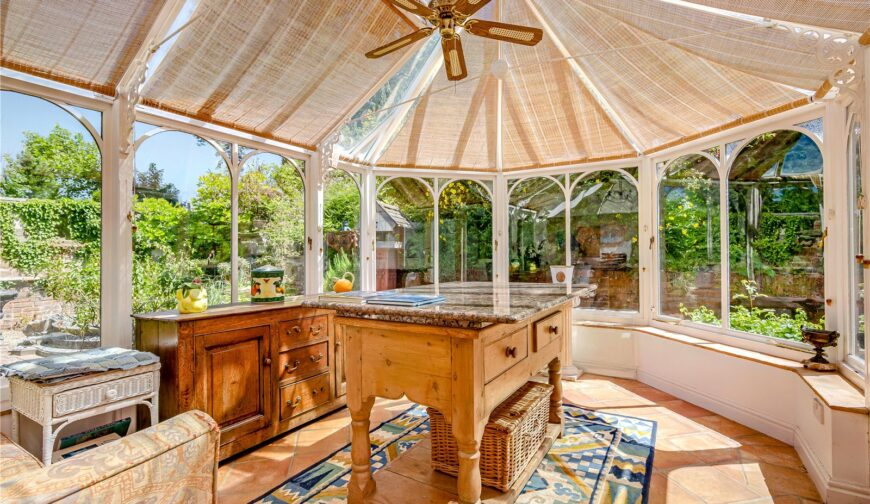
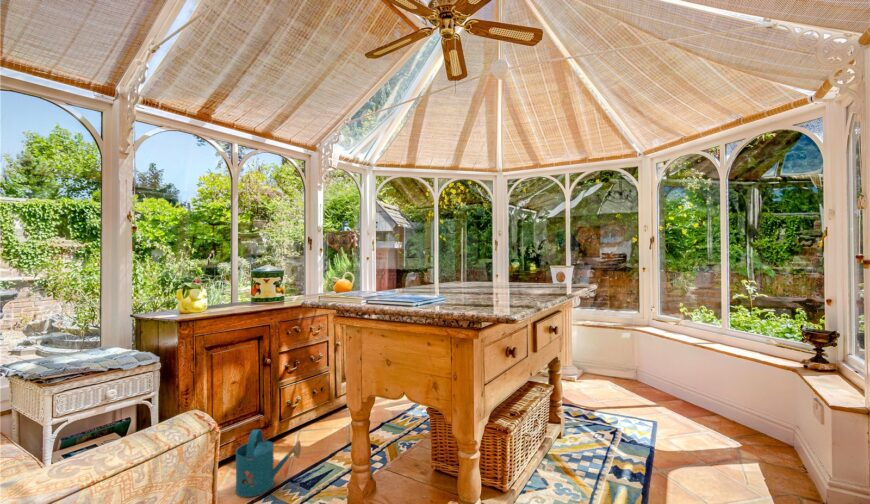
+ watering can [235,428,302,498]
